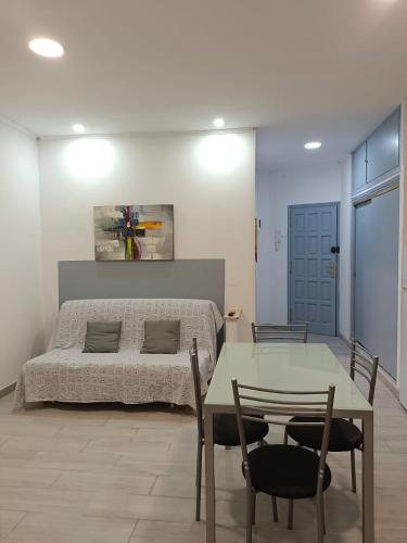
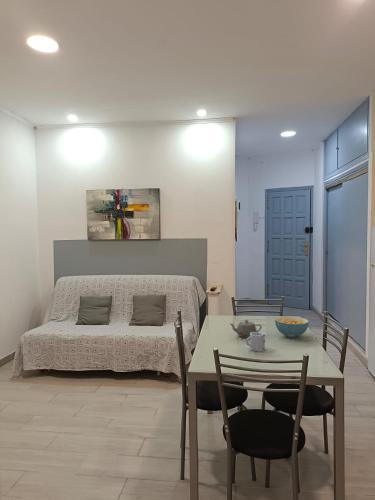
+ teapot [229,319,263,338]
+ cereal bowl [274,315,310,339]
+ cup [245,331,266,353]
